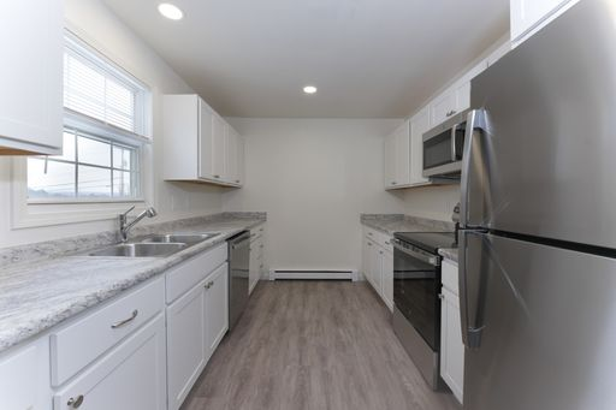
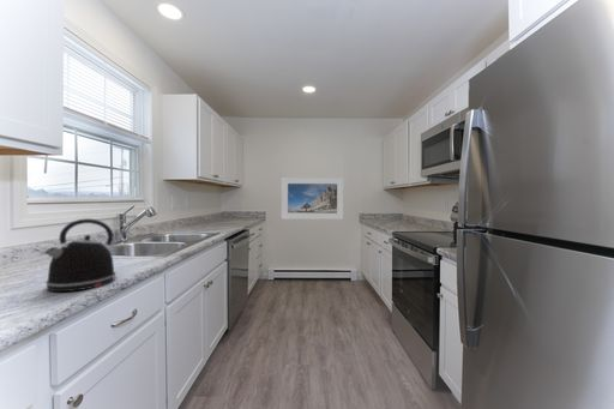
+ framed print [281,176,344,221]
+ kettle [43,217,118,293]
